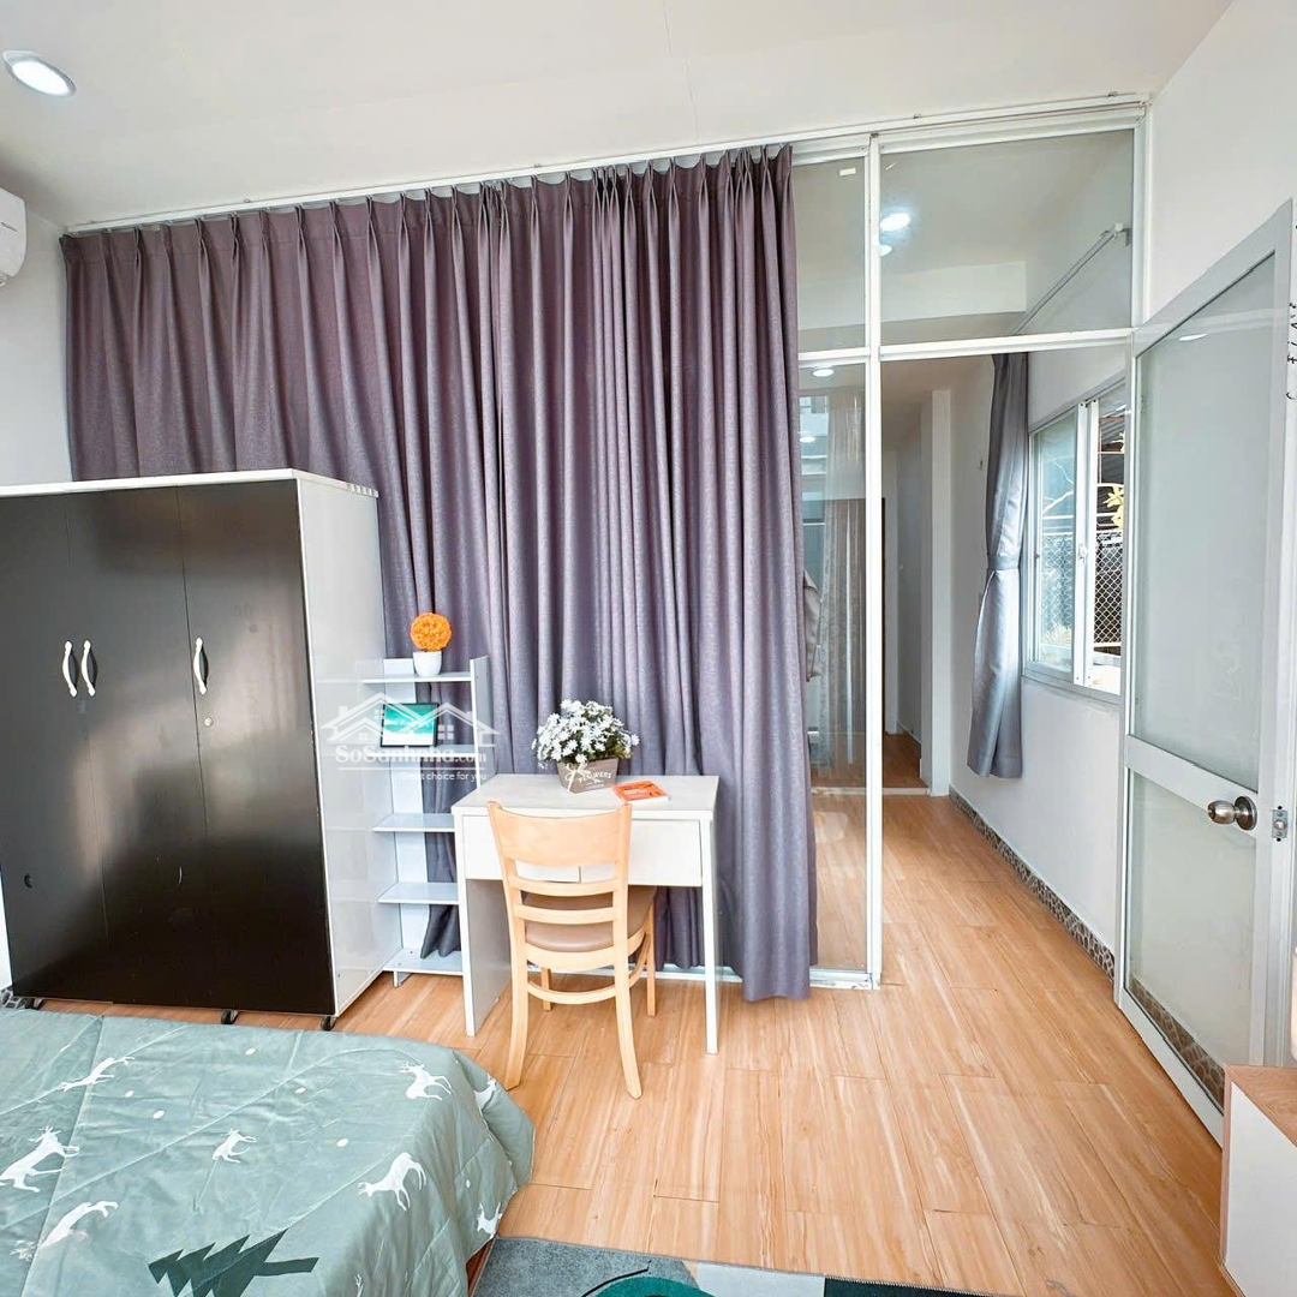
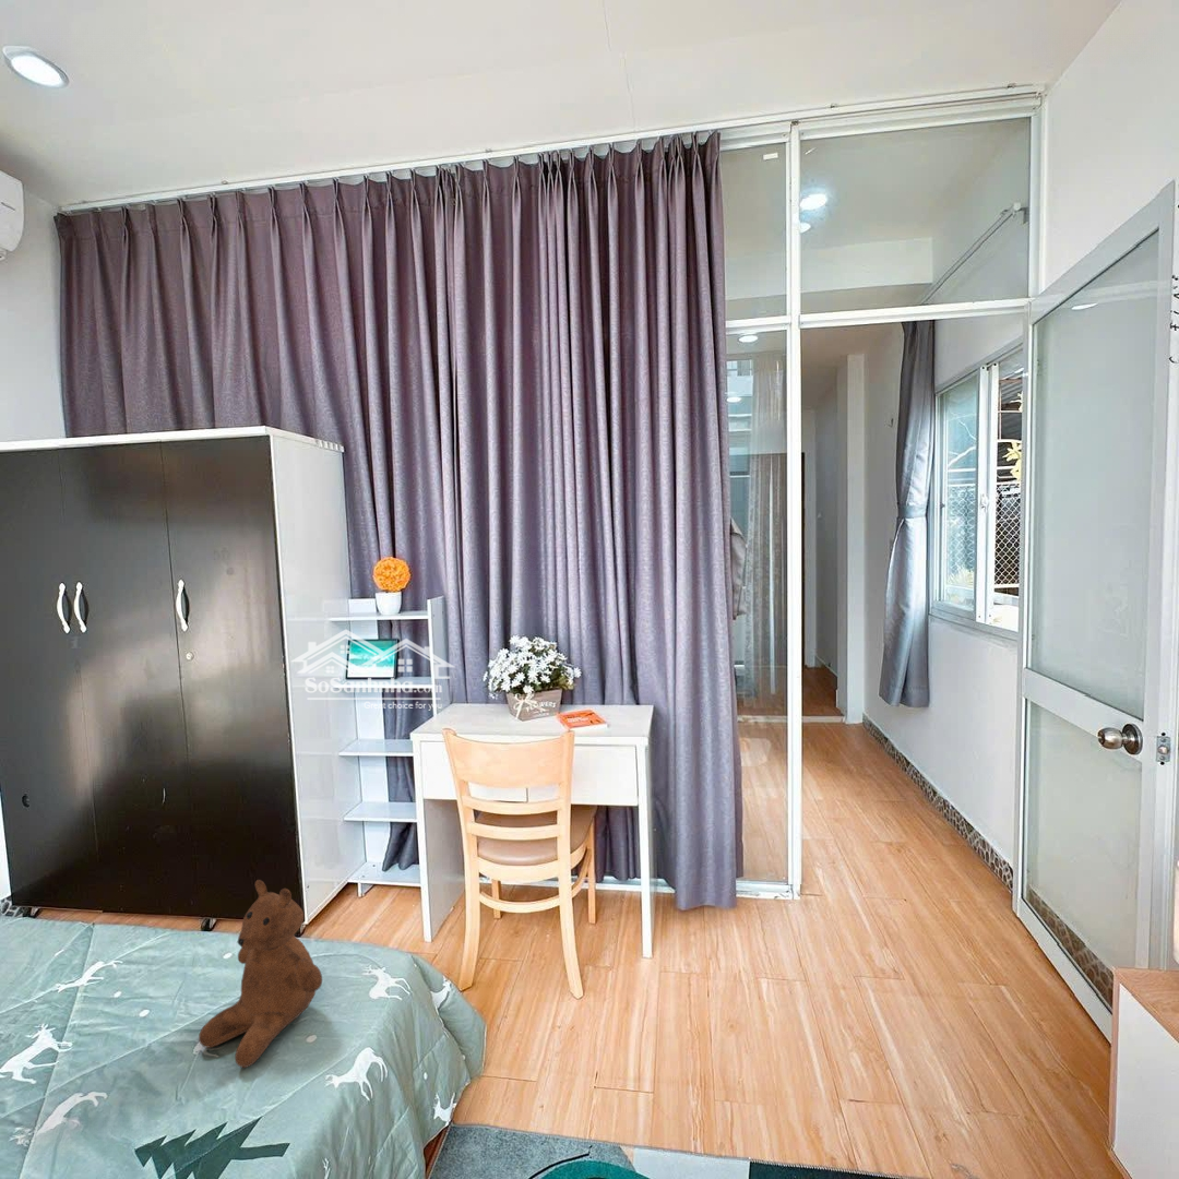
+ teddy bear [198,879,323,1069]
